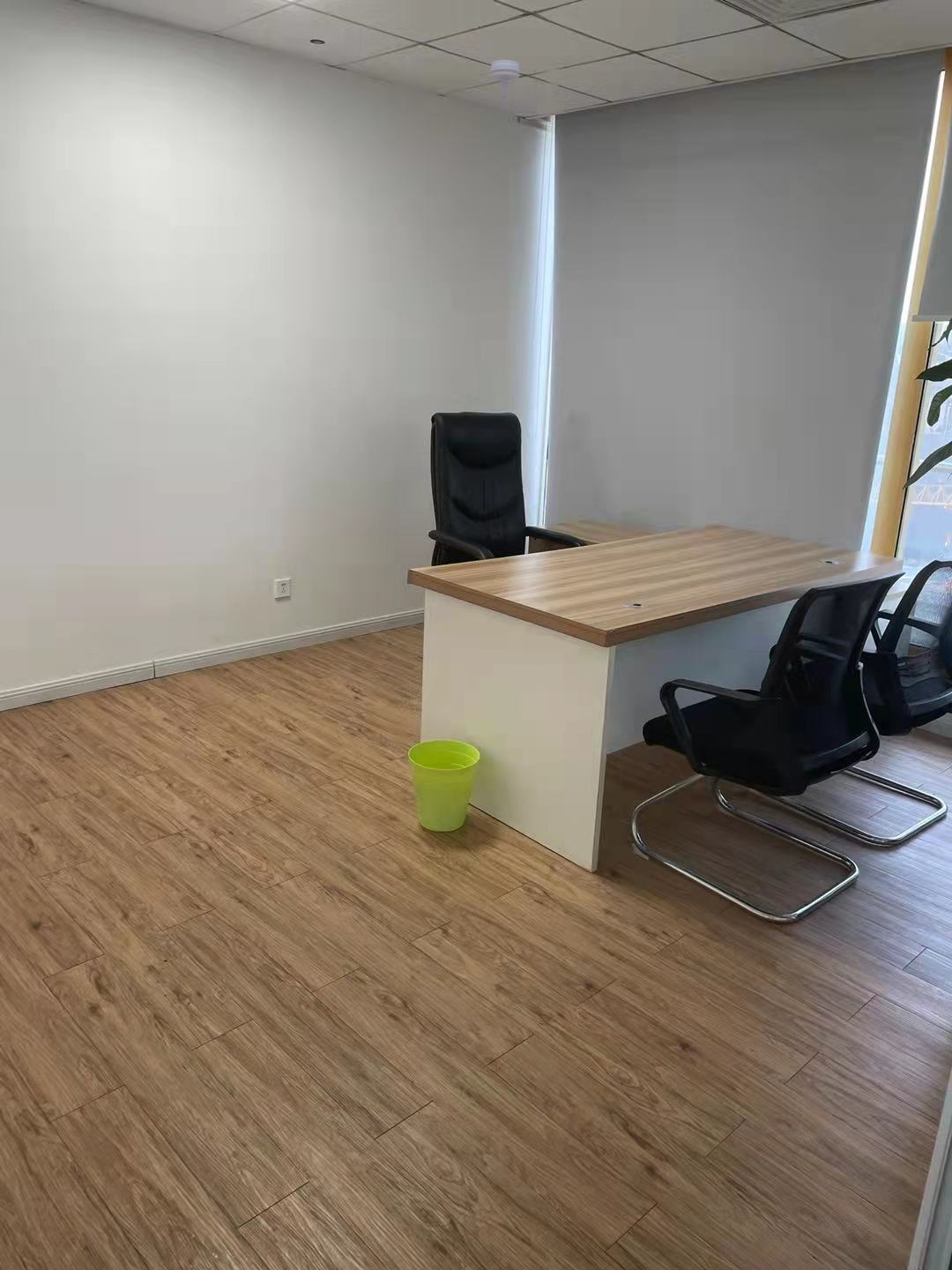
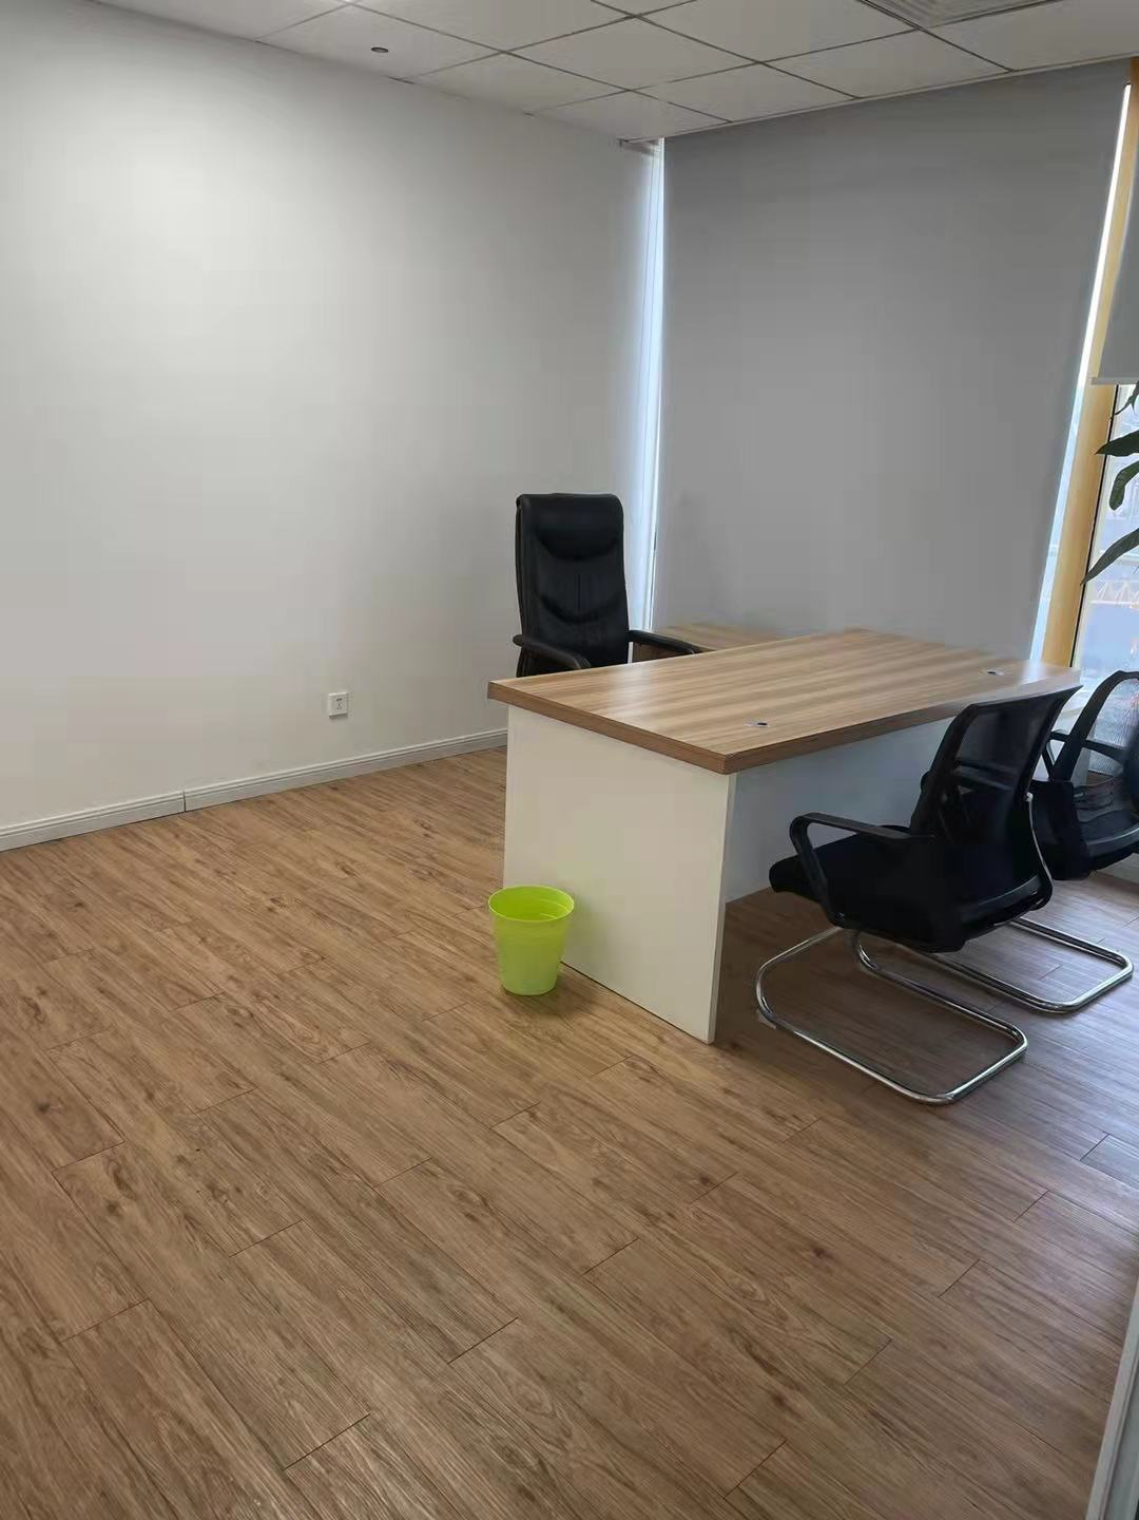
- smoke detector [489,59,521,98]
